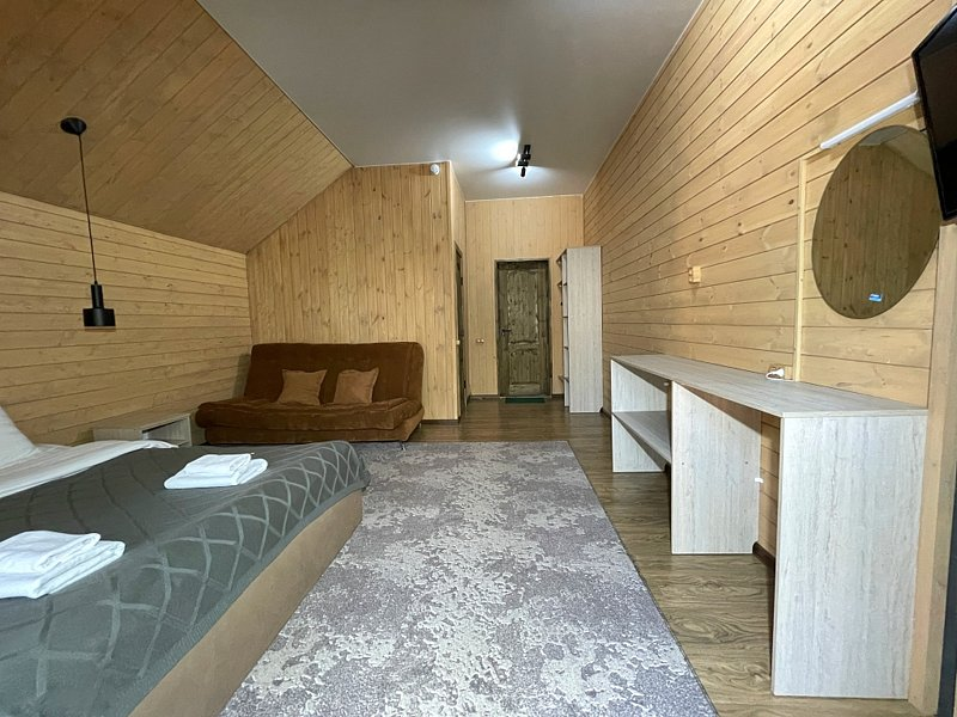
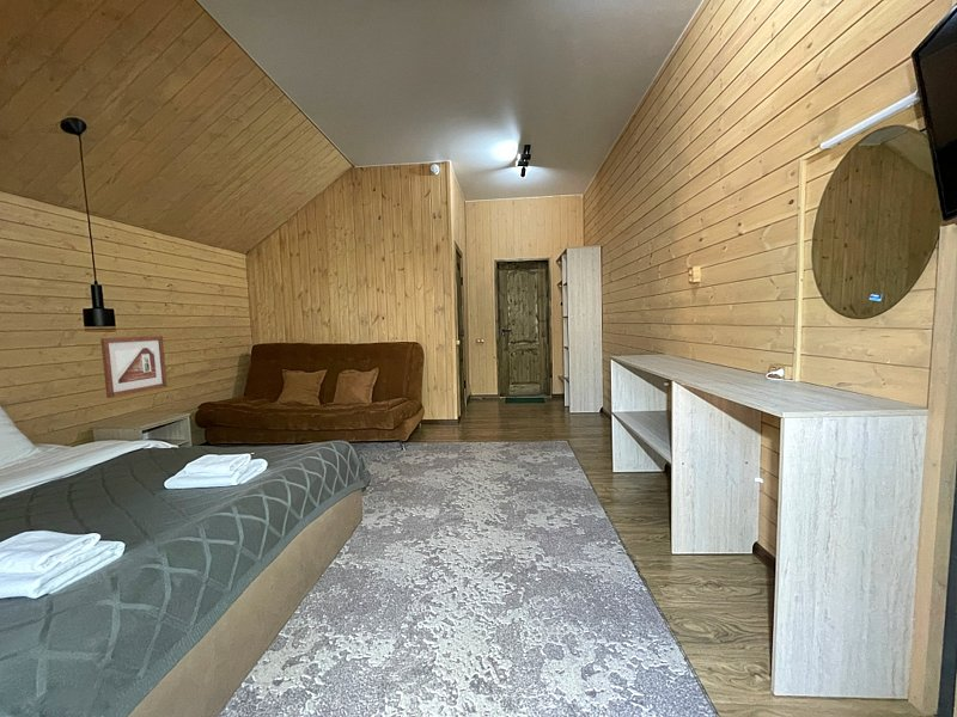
+ picture frame [99,335,169,399]
